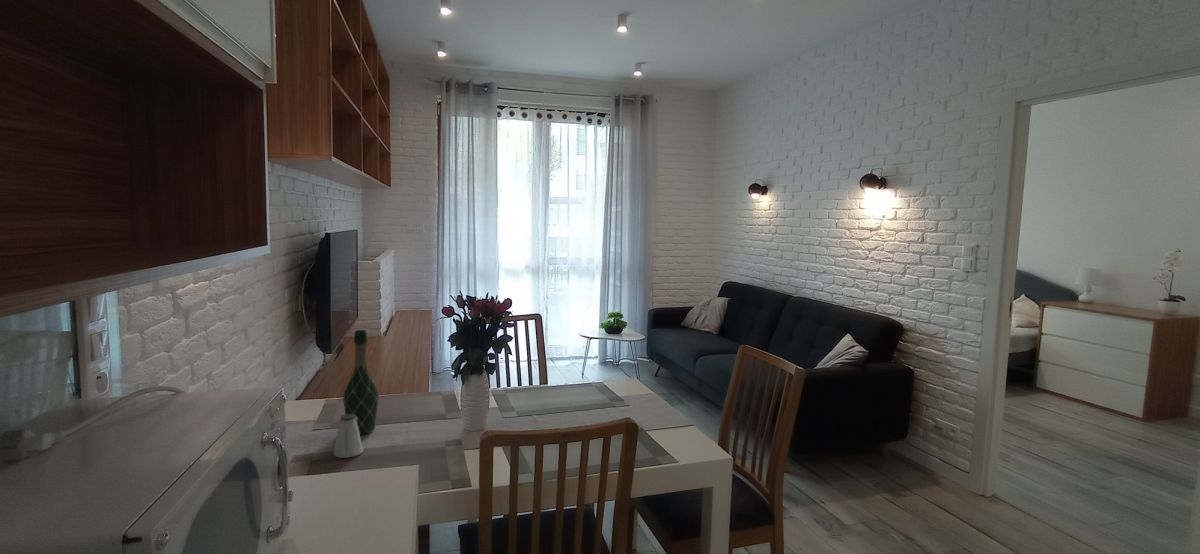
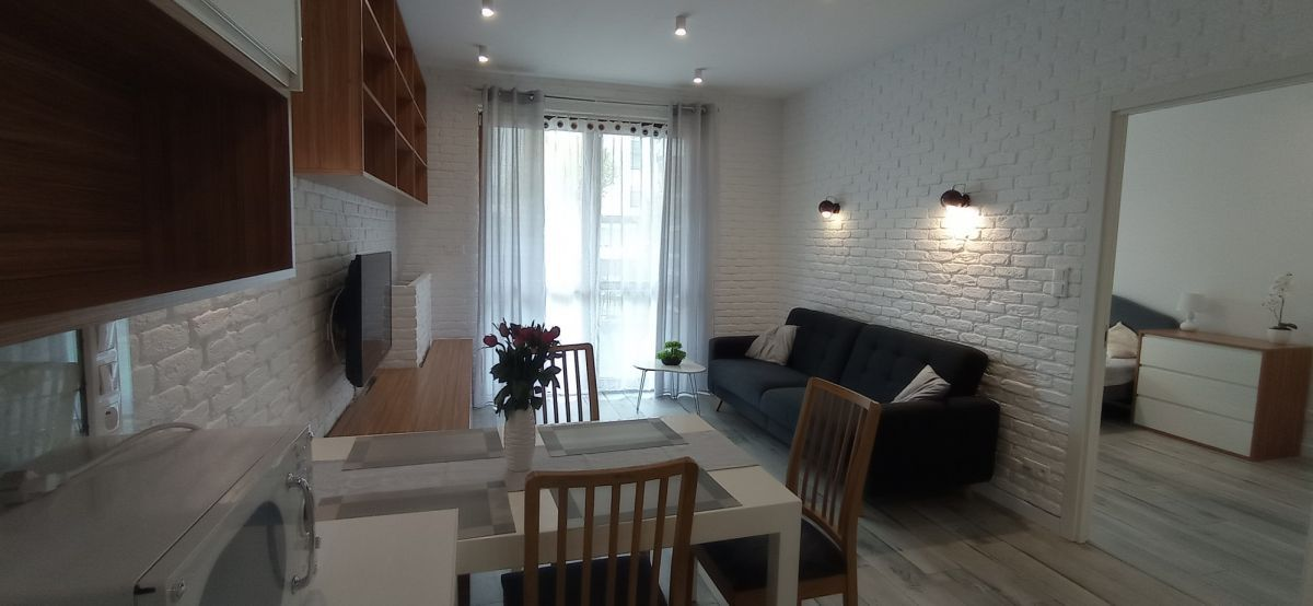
- wine bottle [342,329,380,436]
- saltshaker [333,414,364,459]
